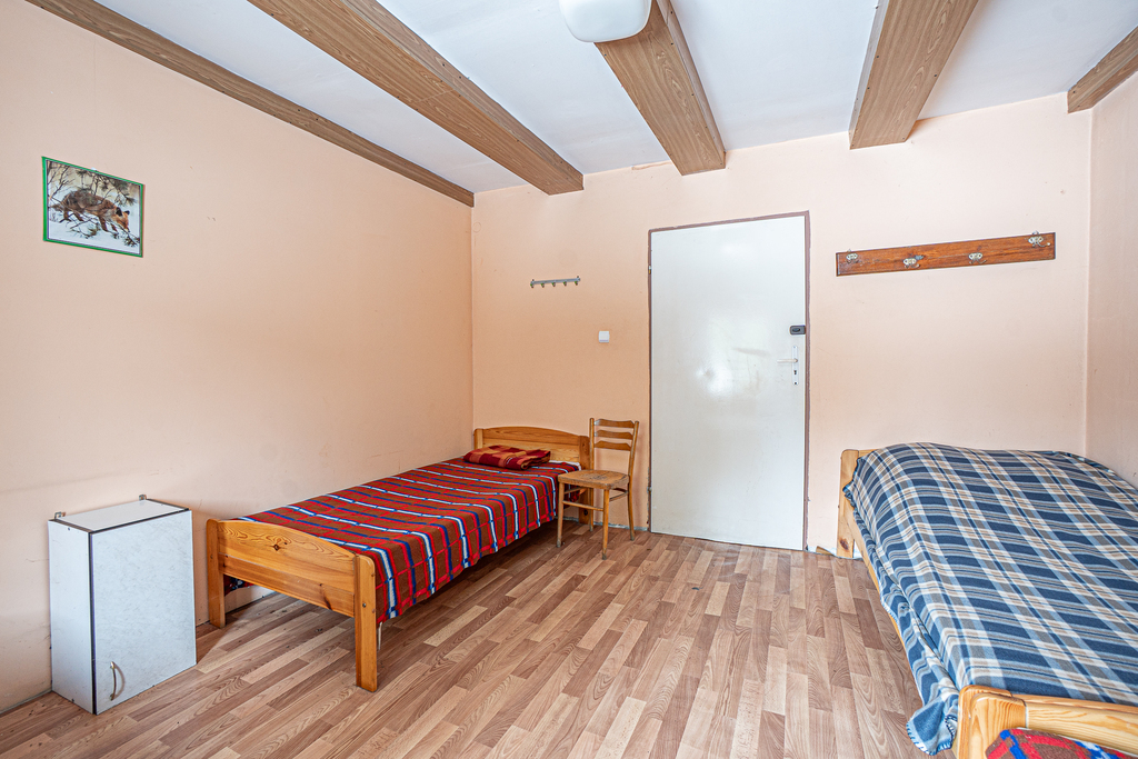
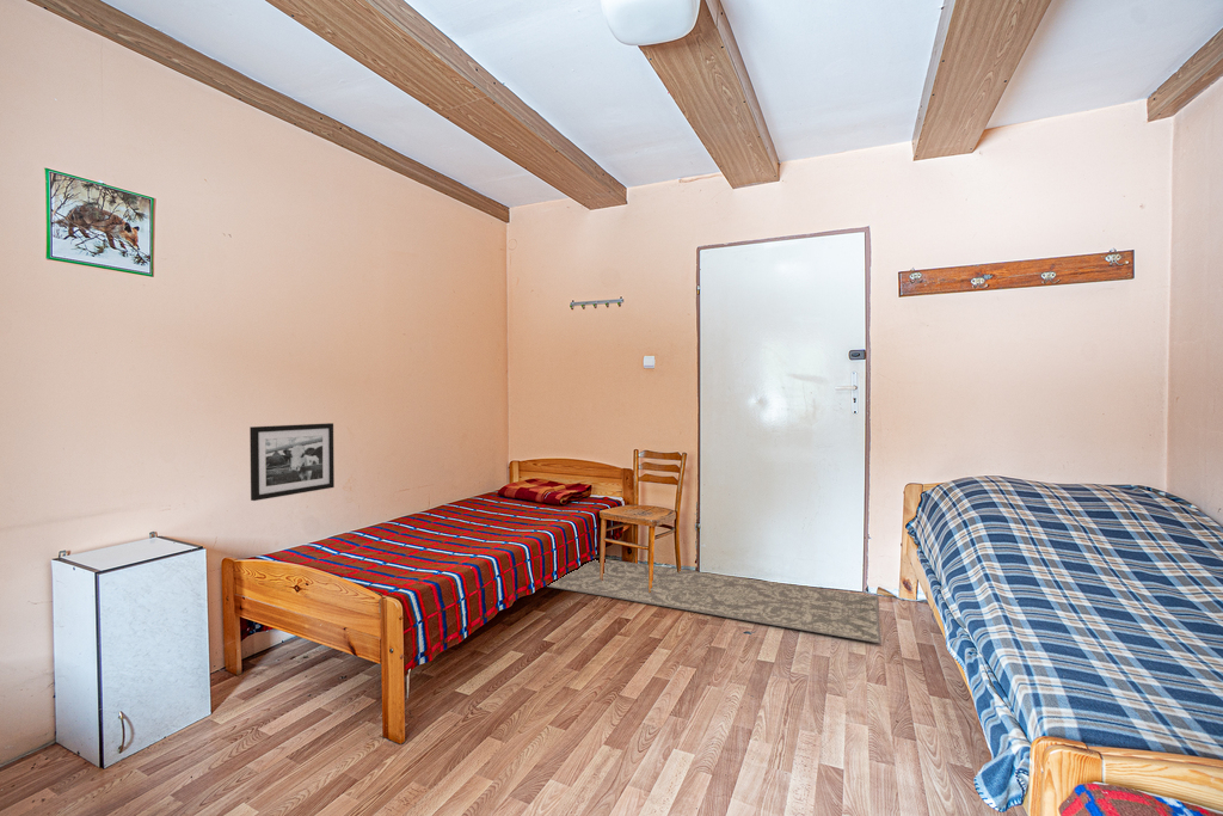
+ rug [546,558,881,644]
+ picture frame [248,422,336,502]
